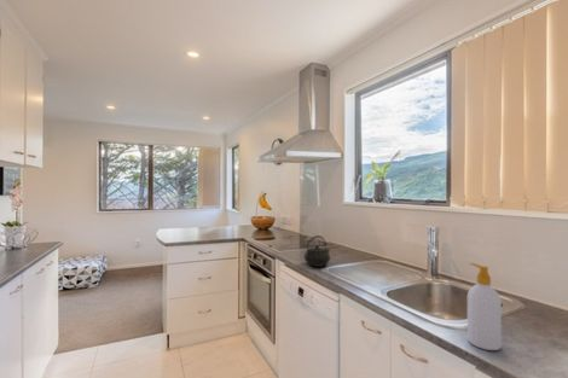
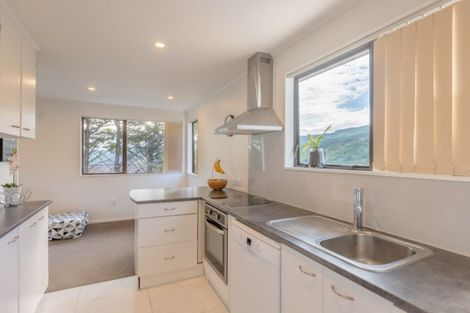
- soap bottle [466,262,503,351]
- kettle [303,234,331,268]
